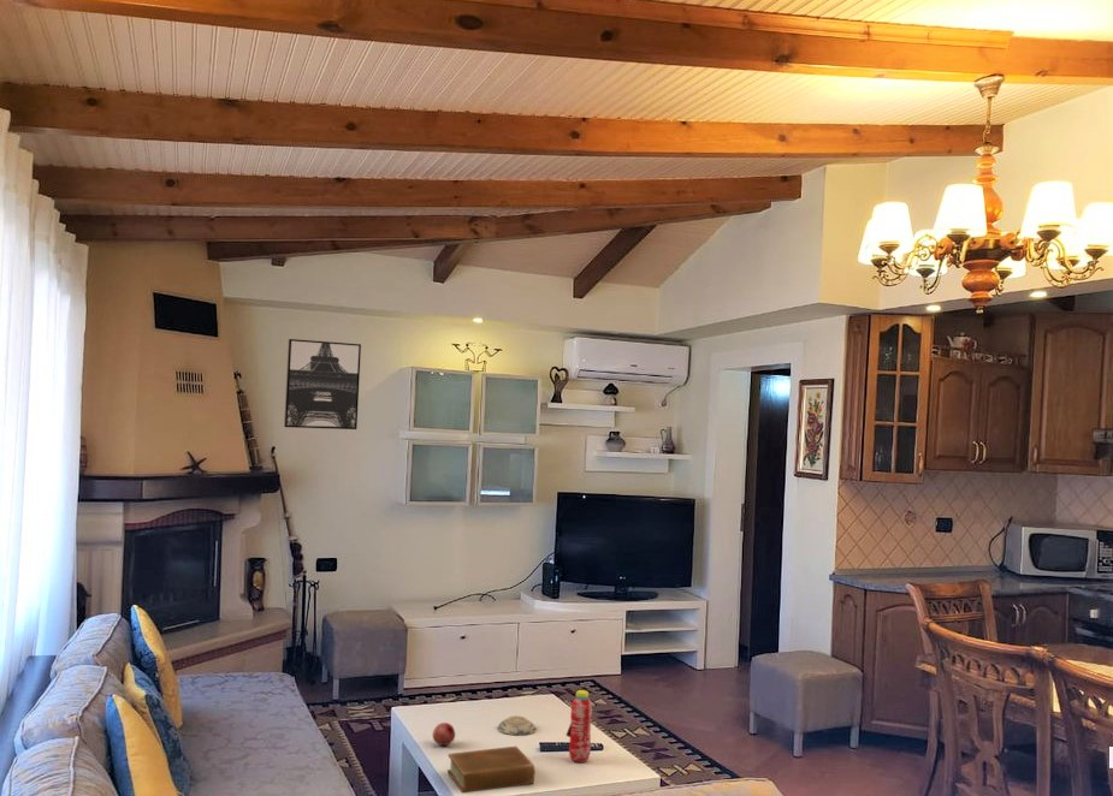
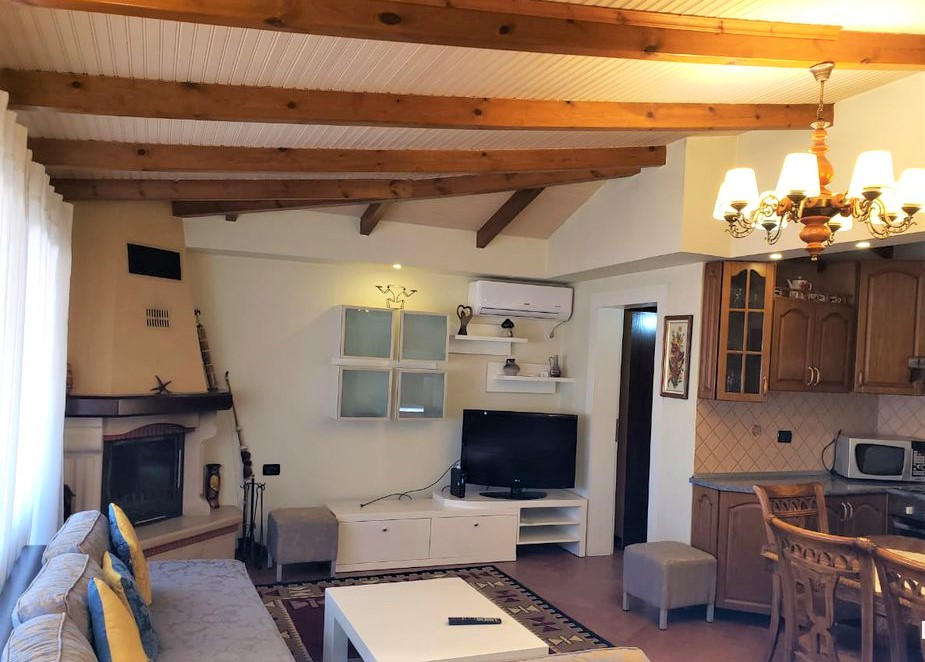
- water bottle [566,689,593,764]
- fruit [432,721,456,747]
- wall art [283,338,362,430]
- book [446,745,535,794]
- decorative bowl [497,714,537,737]
